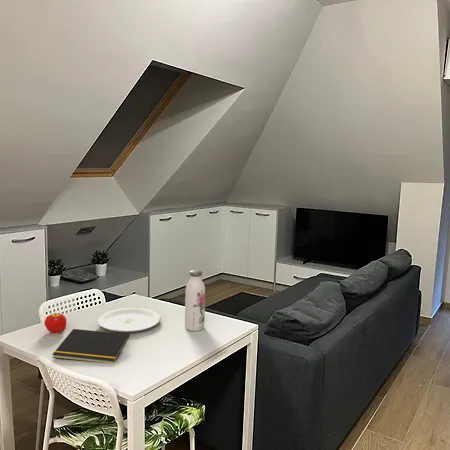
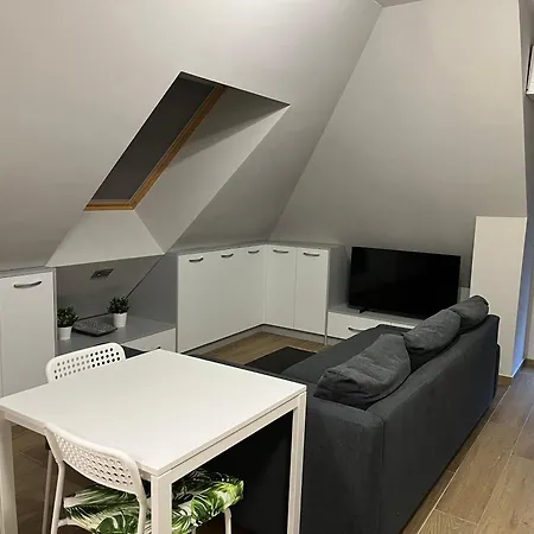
- notepad [51,328,131,364]
- plate [97,307,162,333]
- fruit [44,312,68,334]
- water bottle [184,269,206,332]
